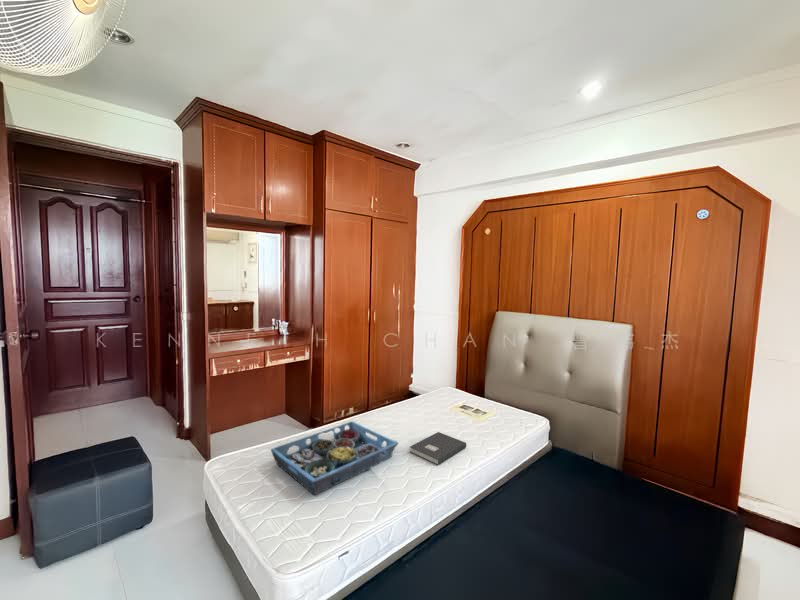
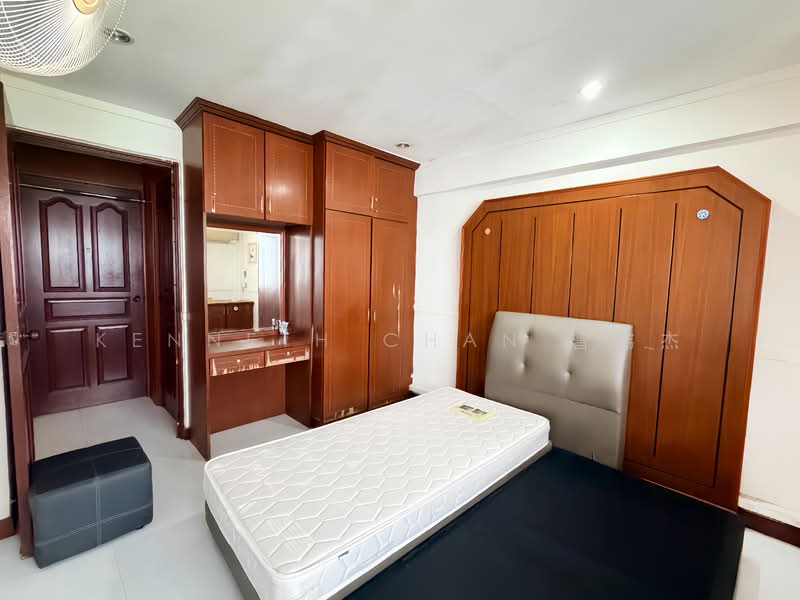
- serving tray [270,420,399,496]
- book [409,431,467,466]
